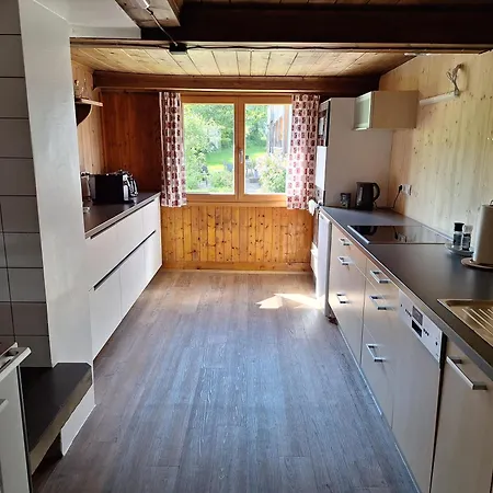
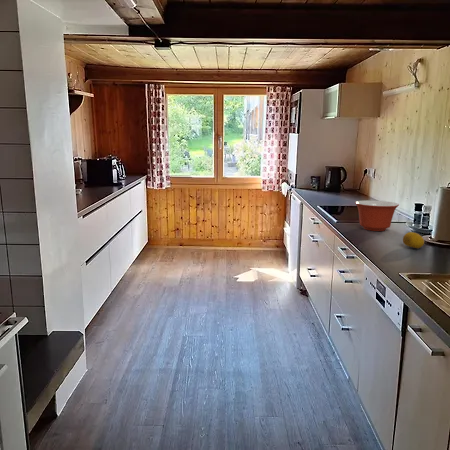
+ fruit [402,231,425,249]
+ mixing bowl [354,199,400,232]
